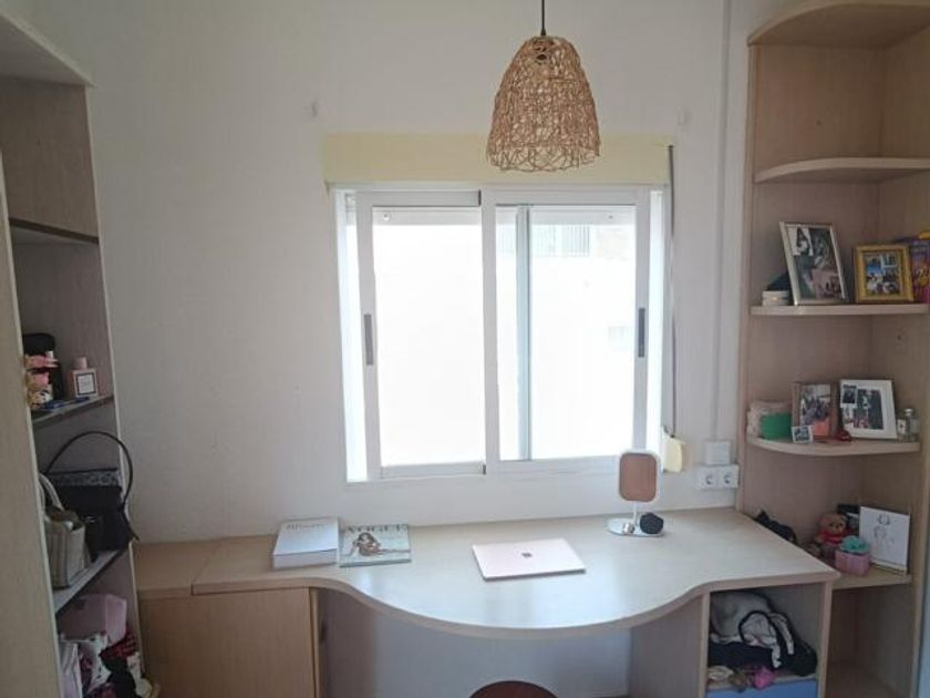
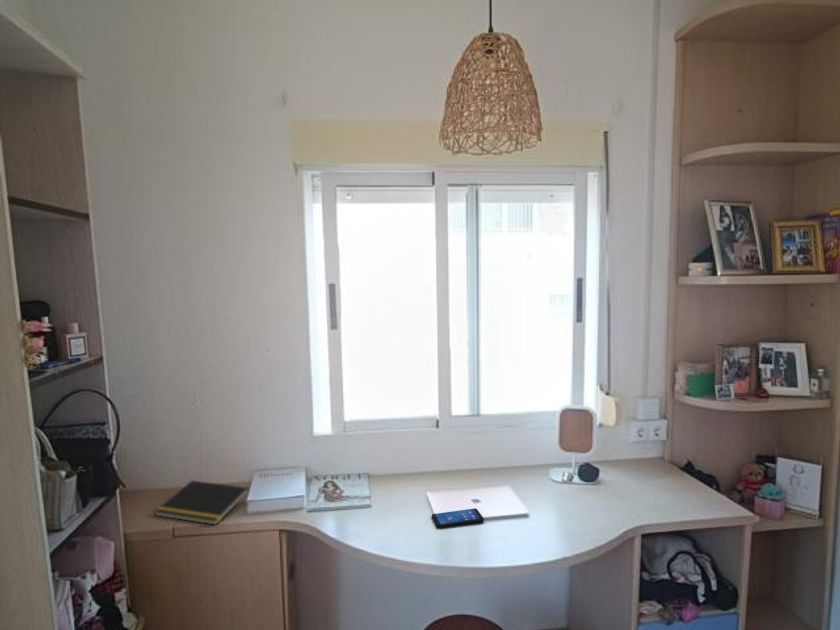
+ notepad [154,480,250,526]
+ smartphone [431,507,485,529]
